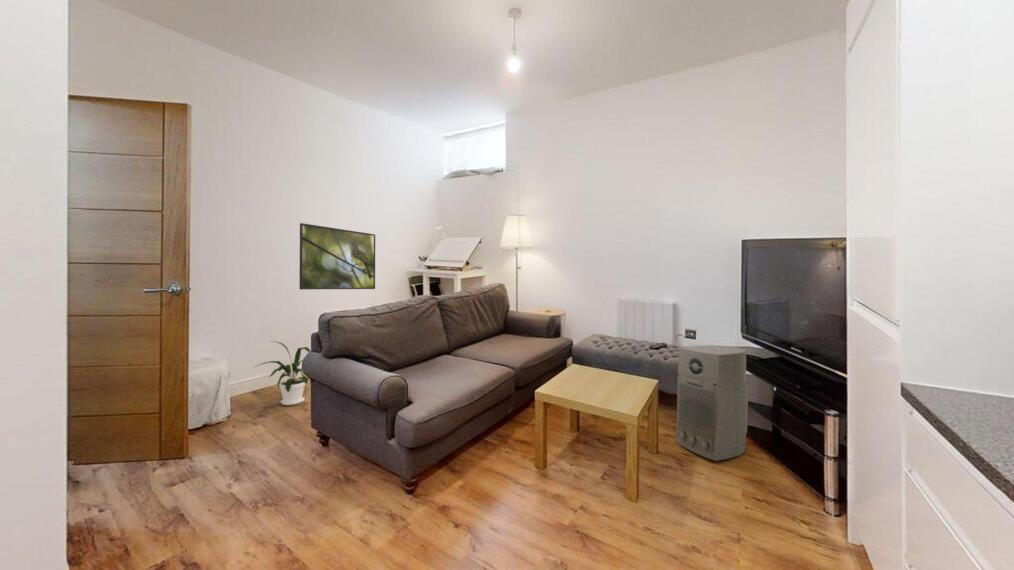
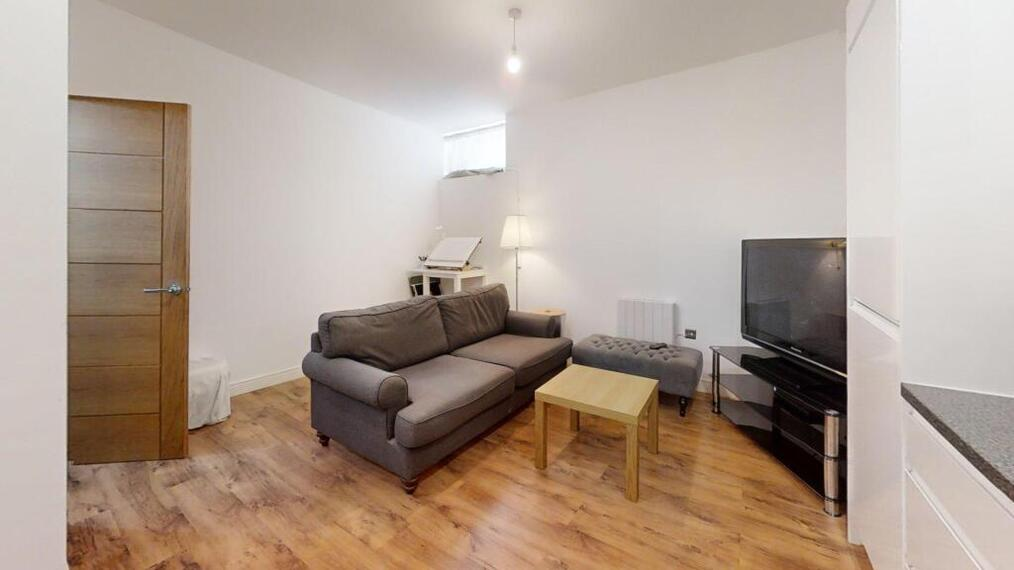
- house plant [251,340,312,406]
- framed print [298,222,376,290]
- air purifier [675,344,749,462]
